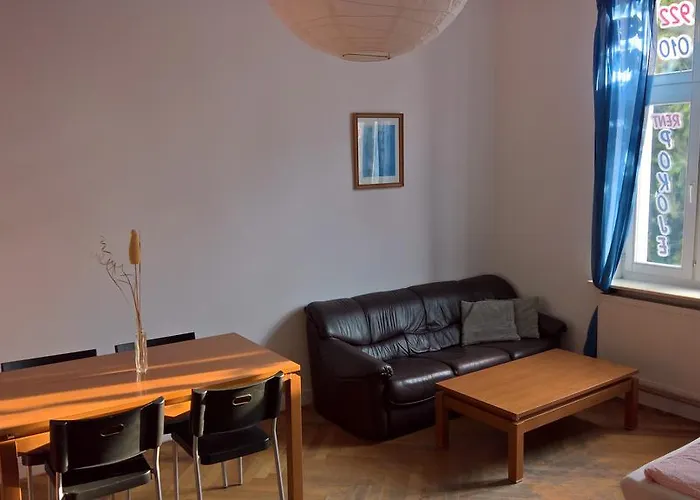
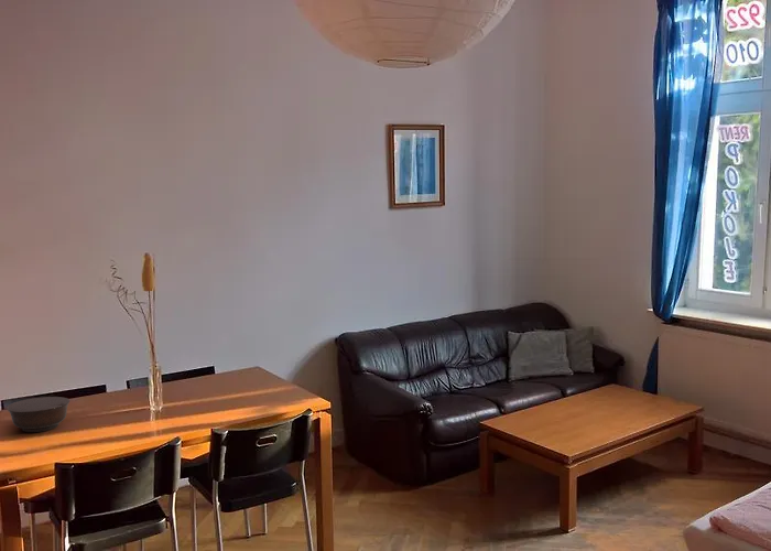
+ bowl [6,396,70,433]
